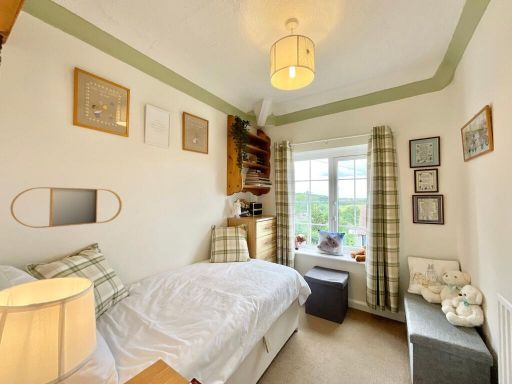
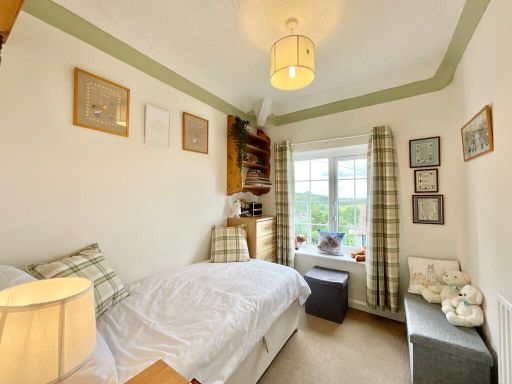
- home mirror [9,186,123,229]
